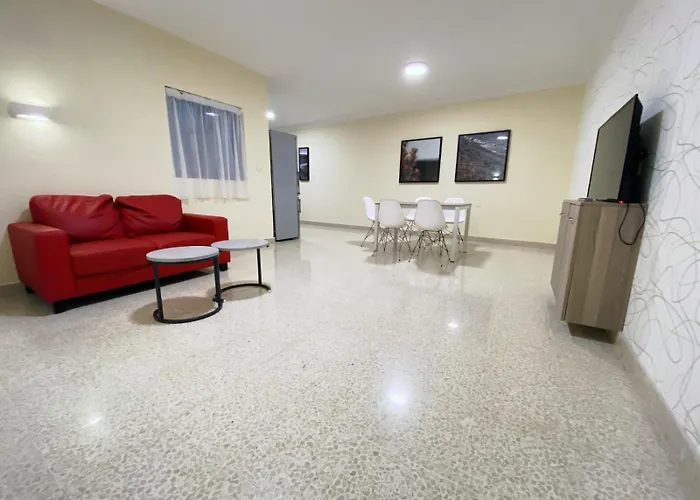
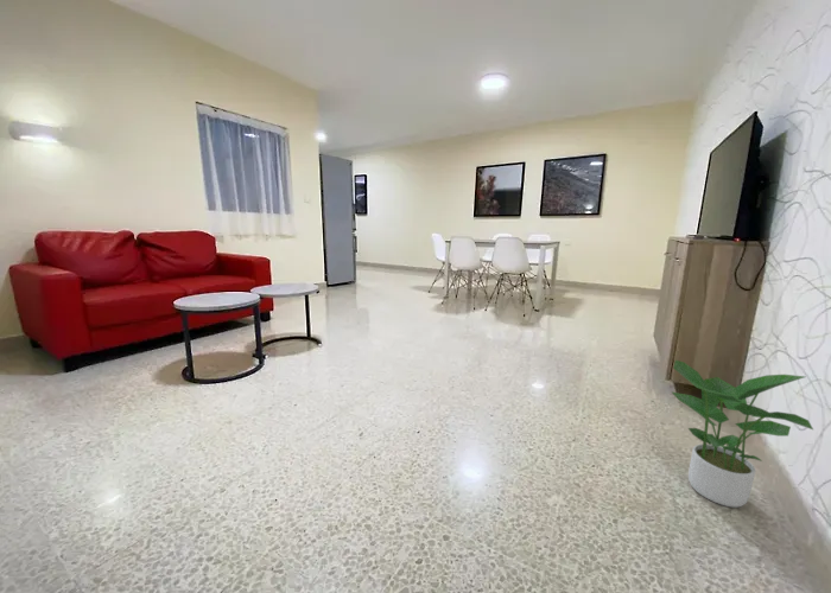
+ potted plant [670,359,814,509]
